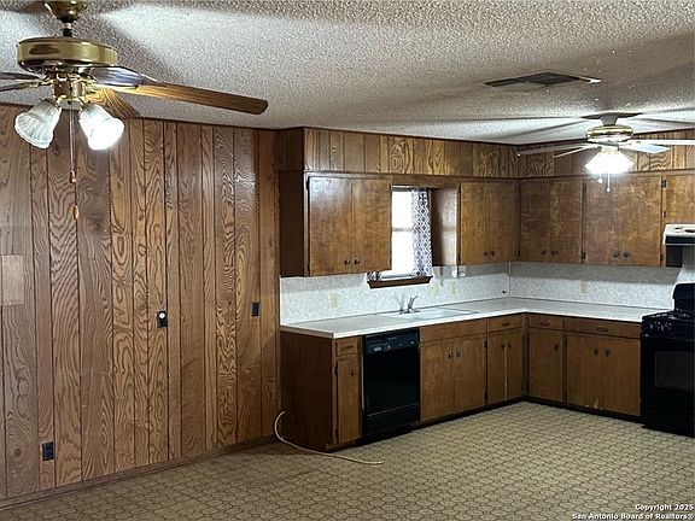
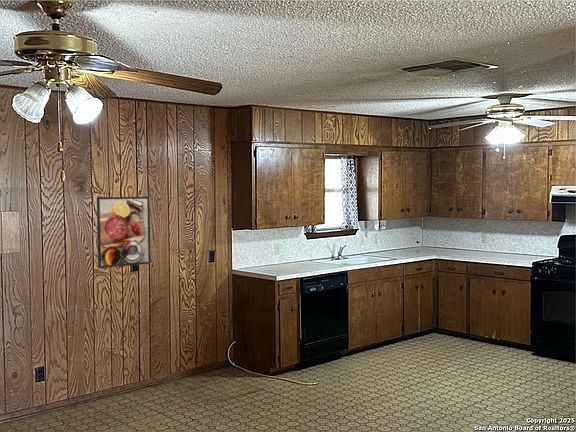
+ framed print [96,196,152,269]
